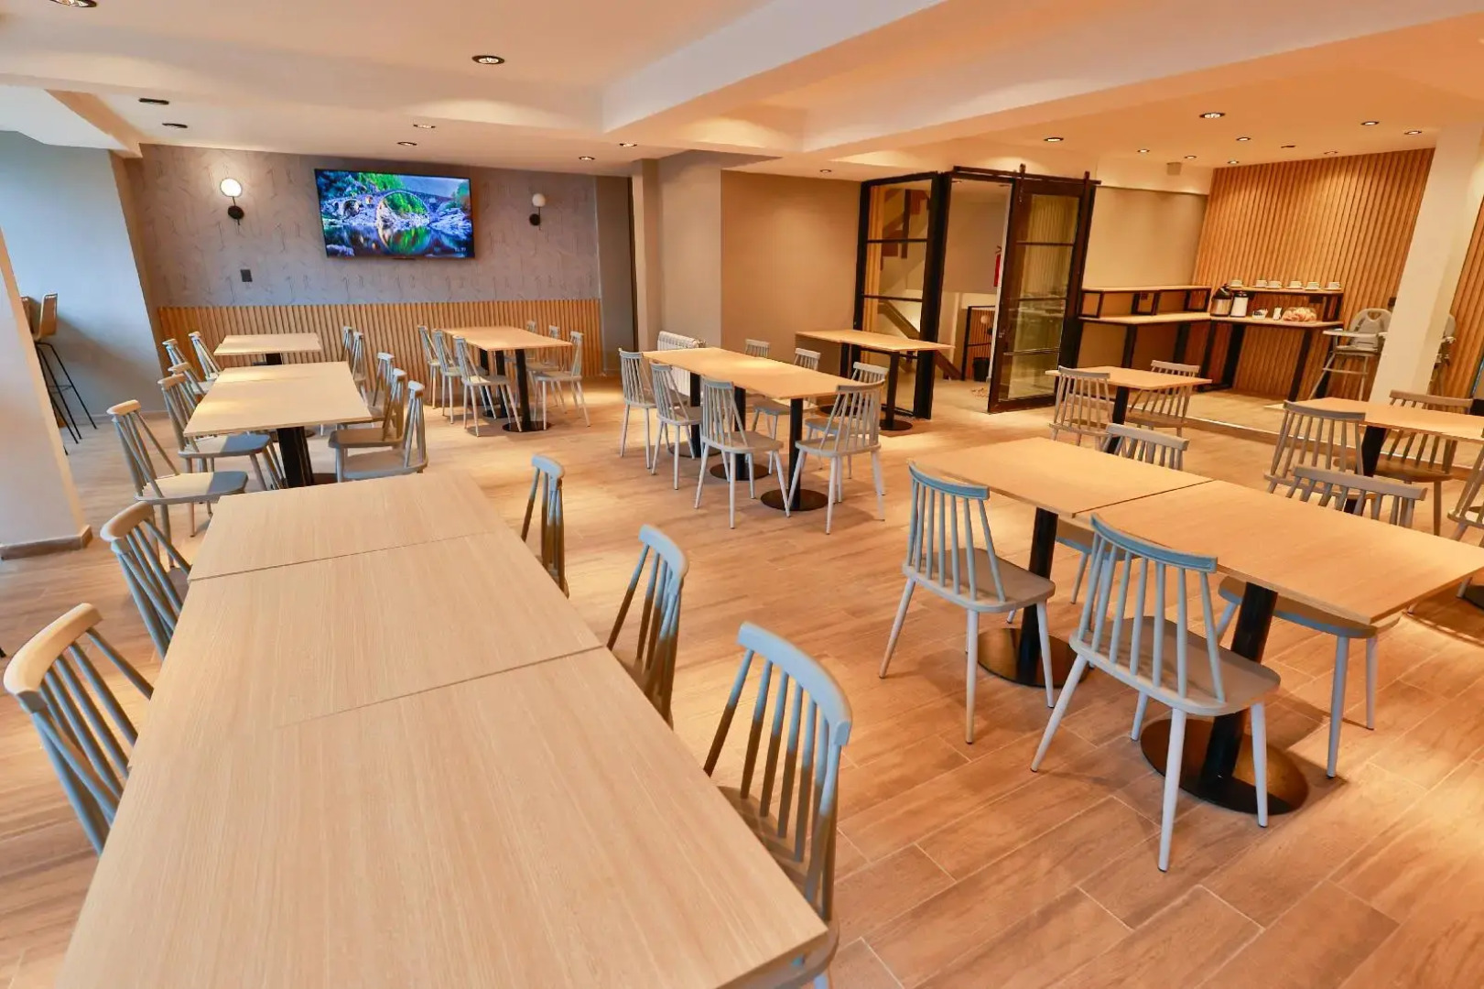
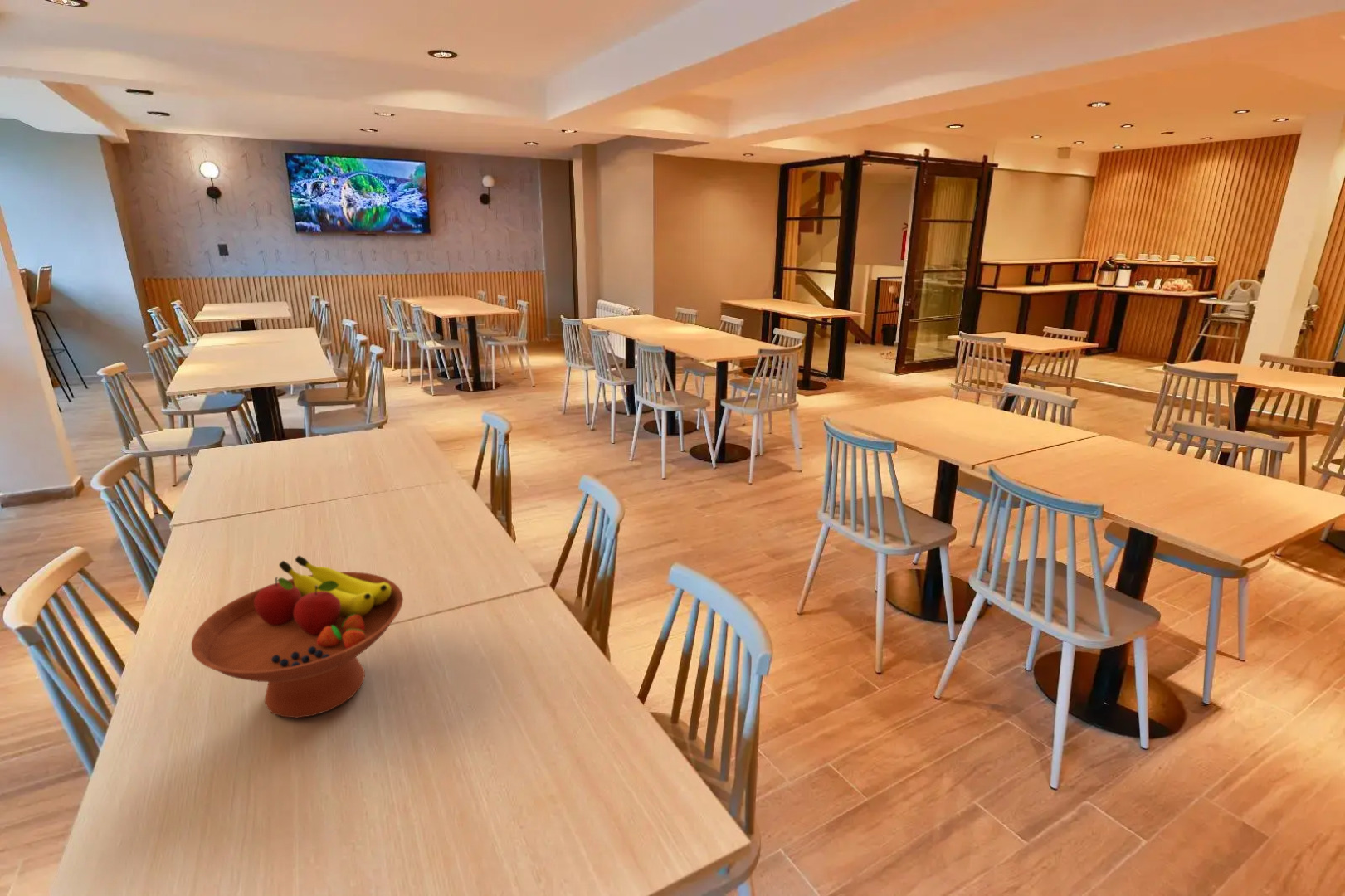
+ fruit bowl [191,555,404,719]
